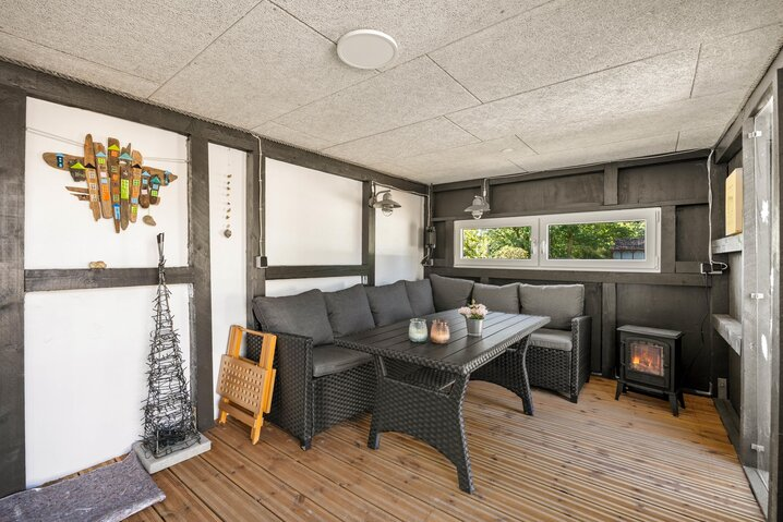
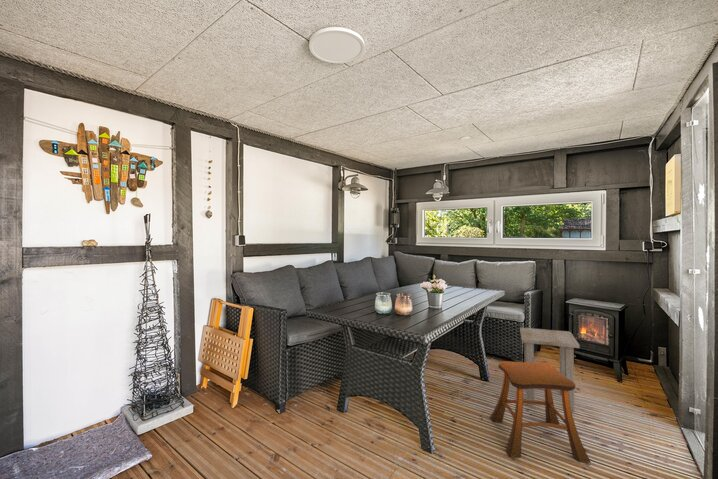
+ stool [489,360,591,464]
+ side table [519,326,581,412]
